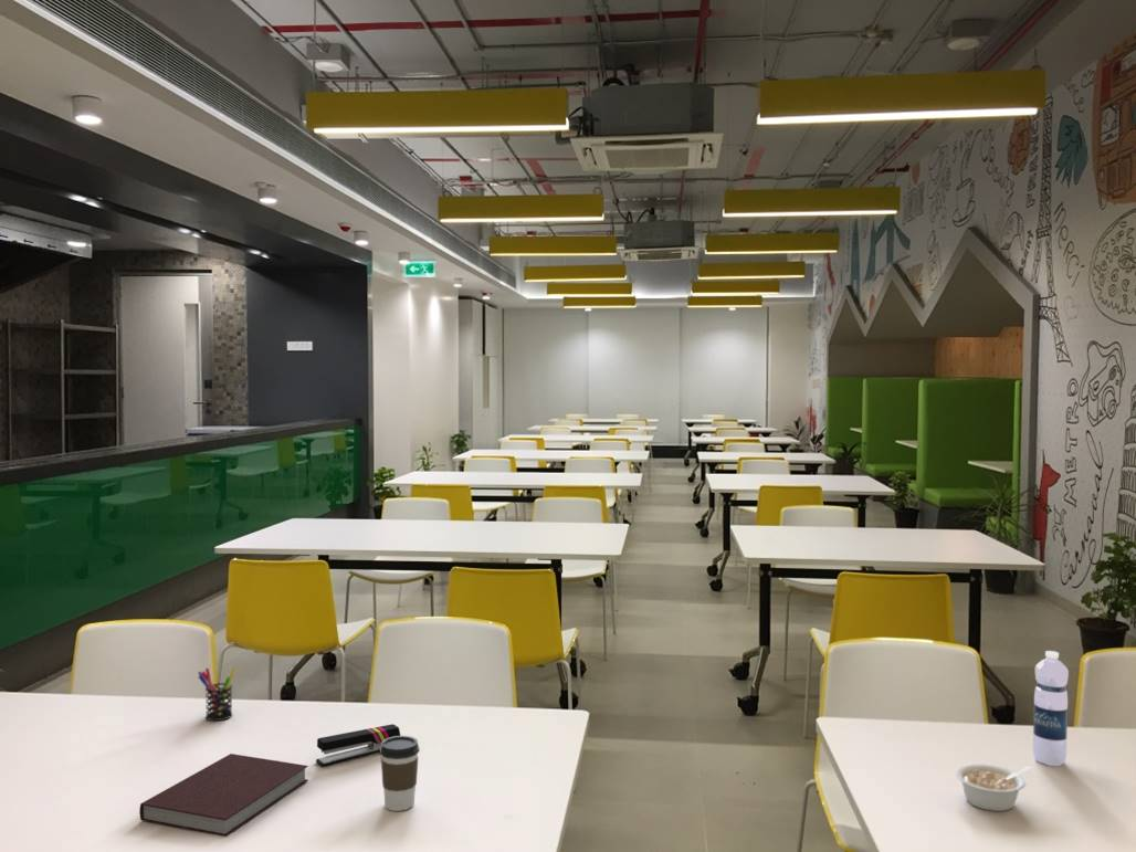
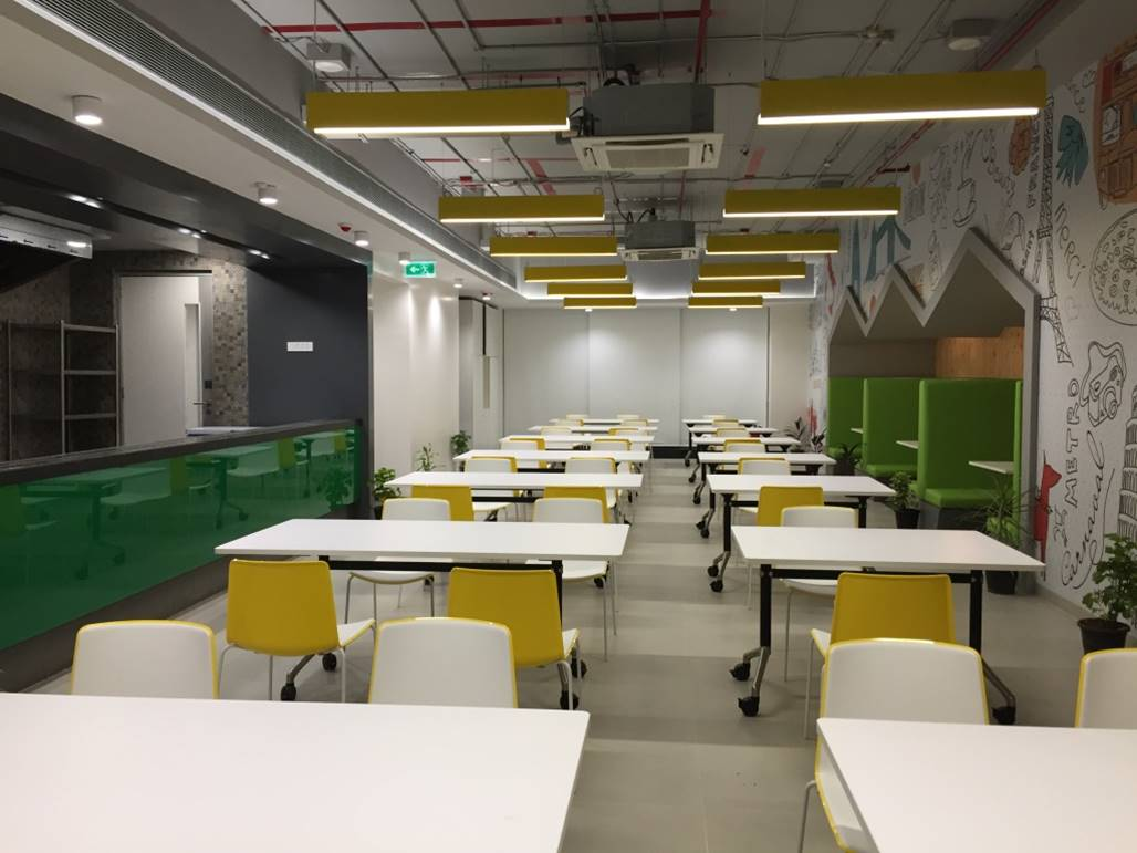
- stapler [315,723,401,768]
- pen holder [197,666,238,722]
- coffee cup [379,735,421,812]
- notebook [138,753,309,838]
- water bottle [1032,650,1070,767]
- legume [955,762,1032,812]
